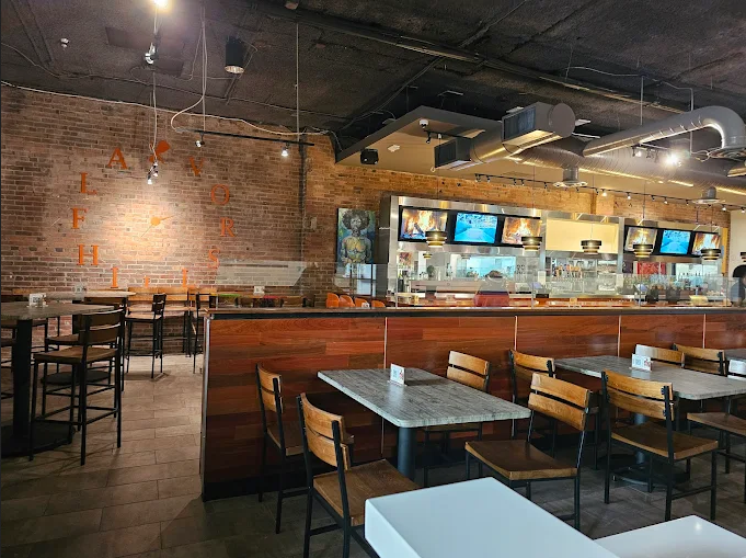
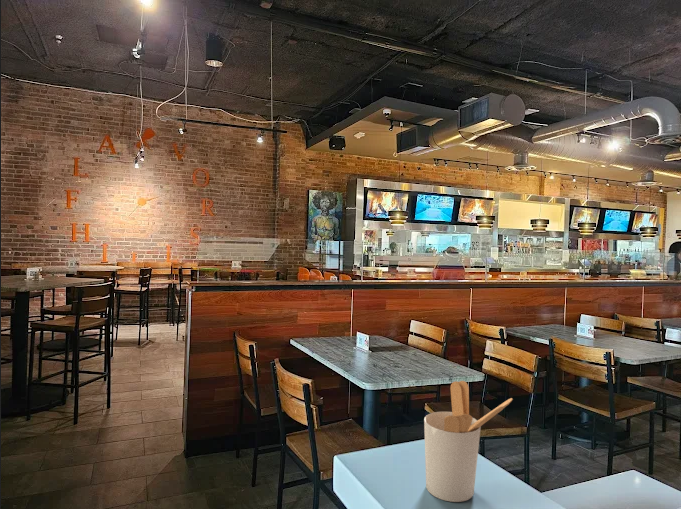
+ utensil holder [423,380,514,503]
